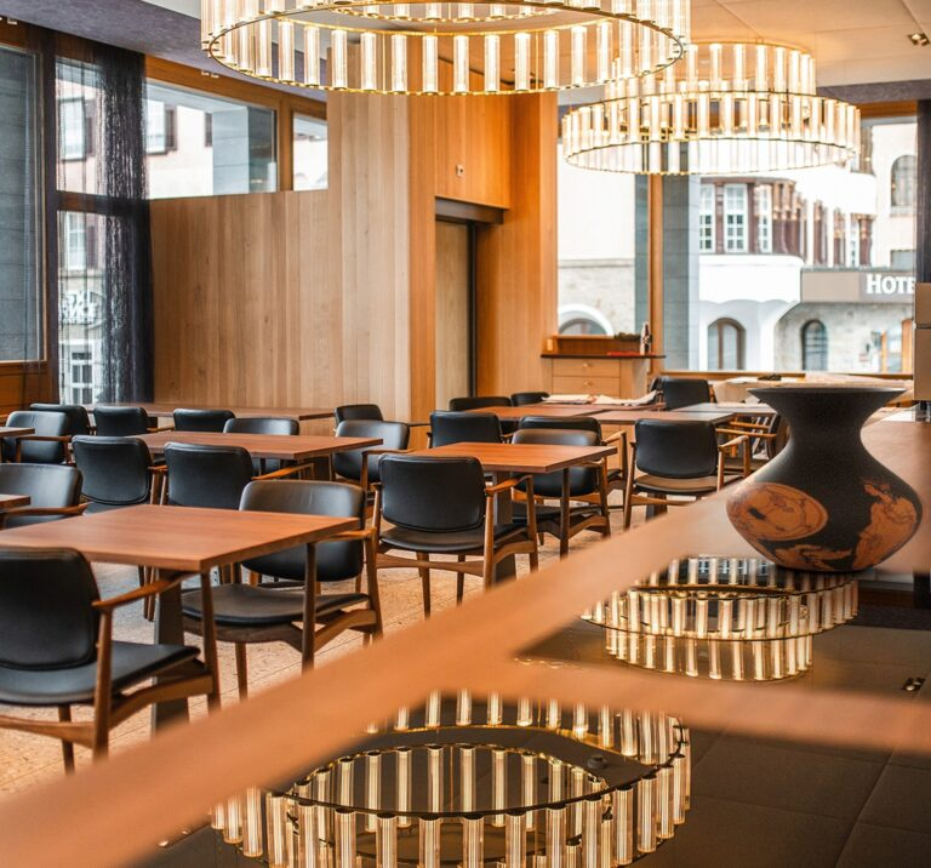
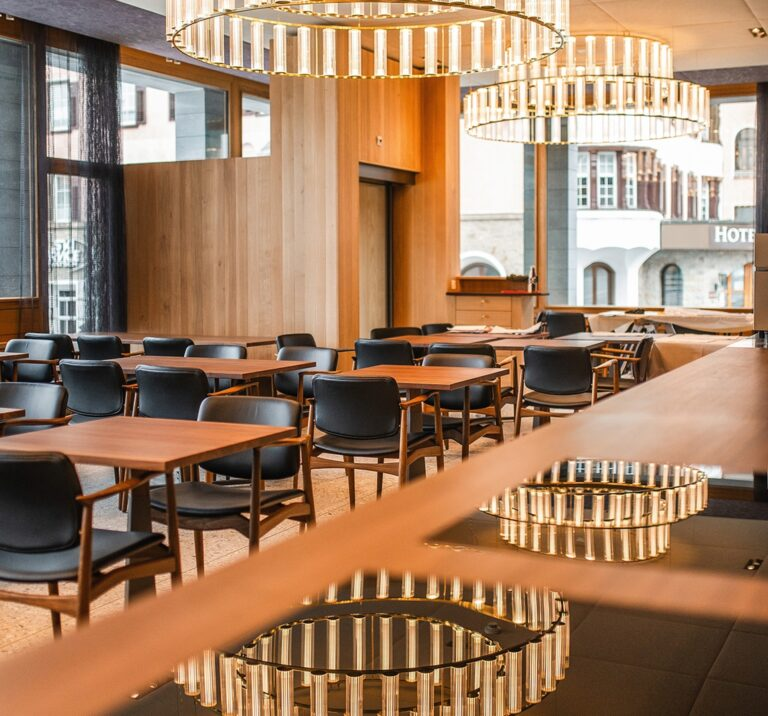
- vase [725,386,927,573]
